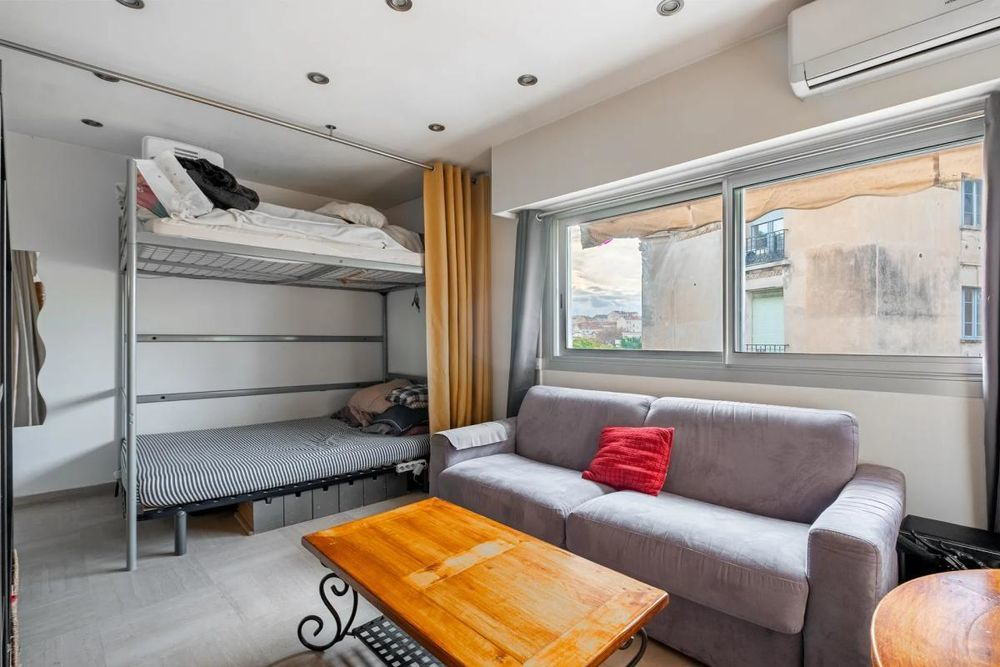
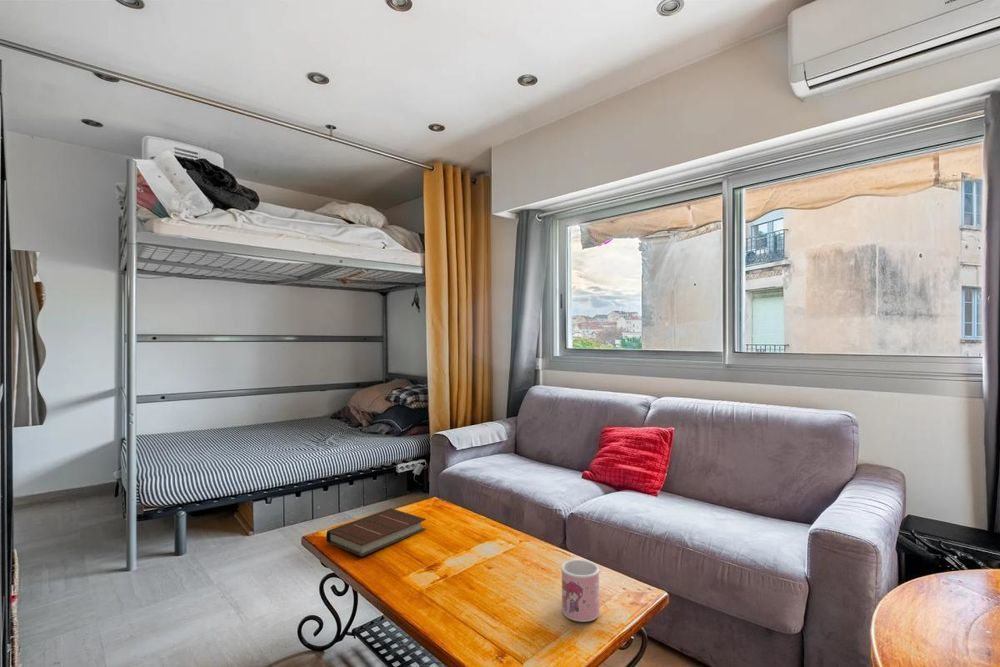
+ book [325,507,427,558]
+ mug [561,559,600,623]
